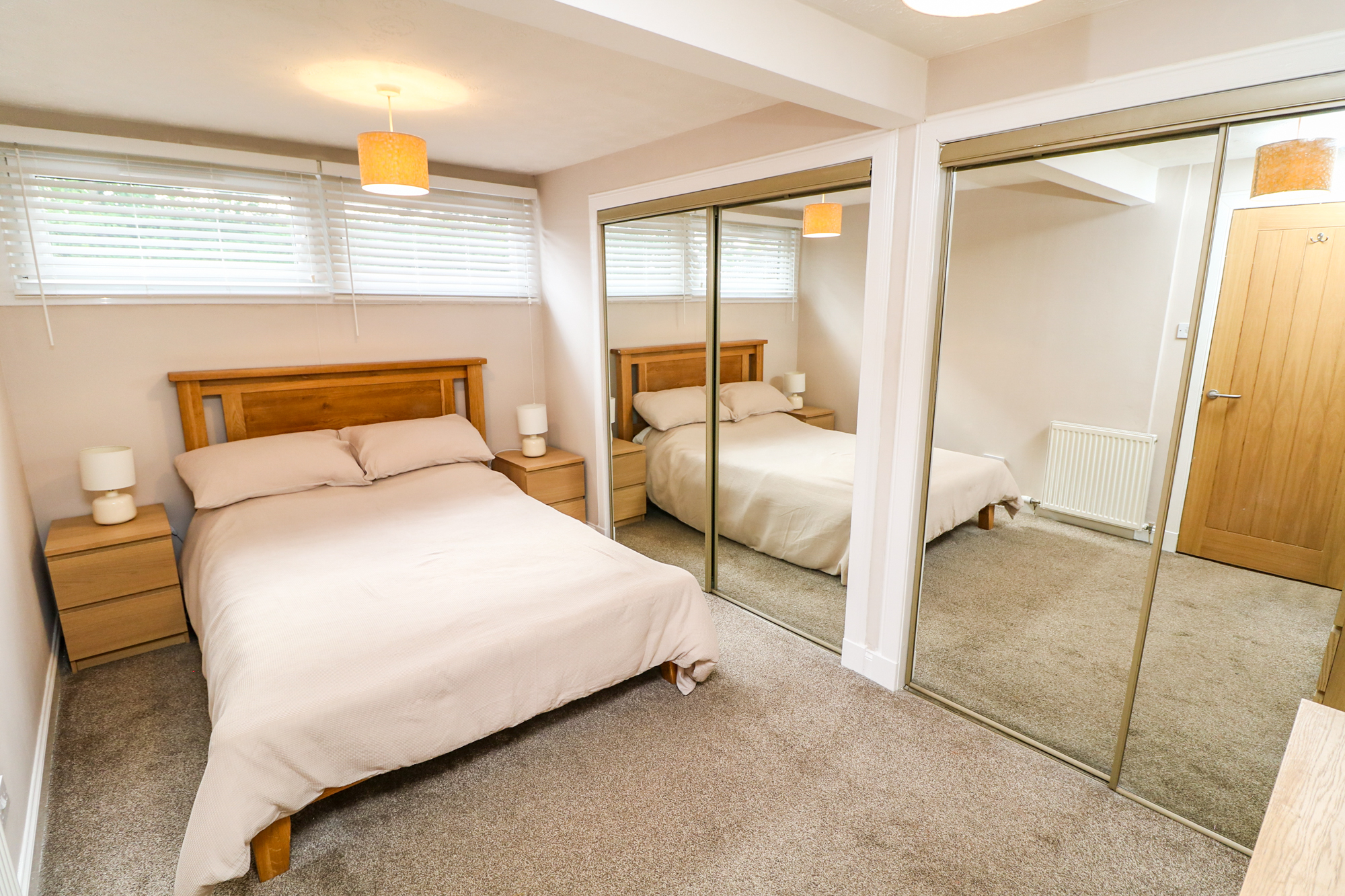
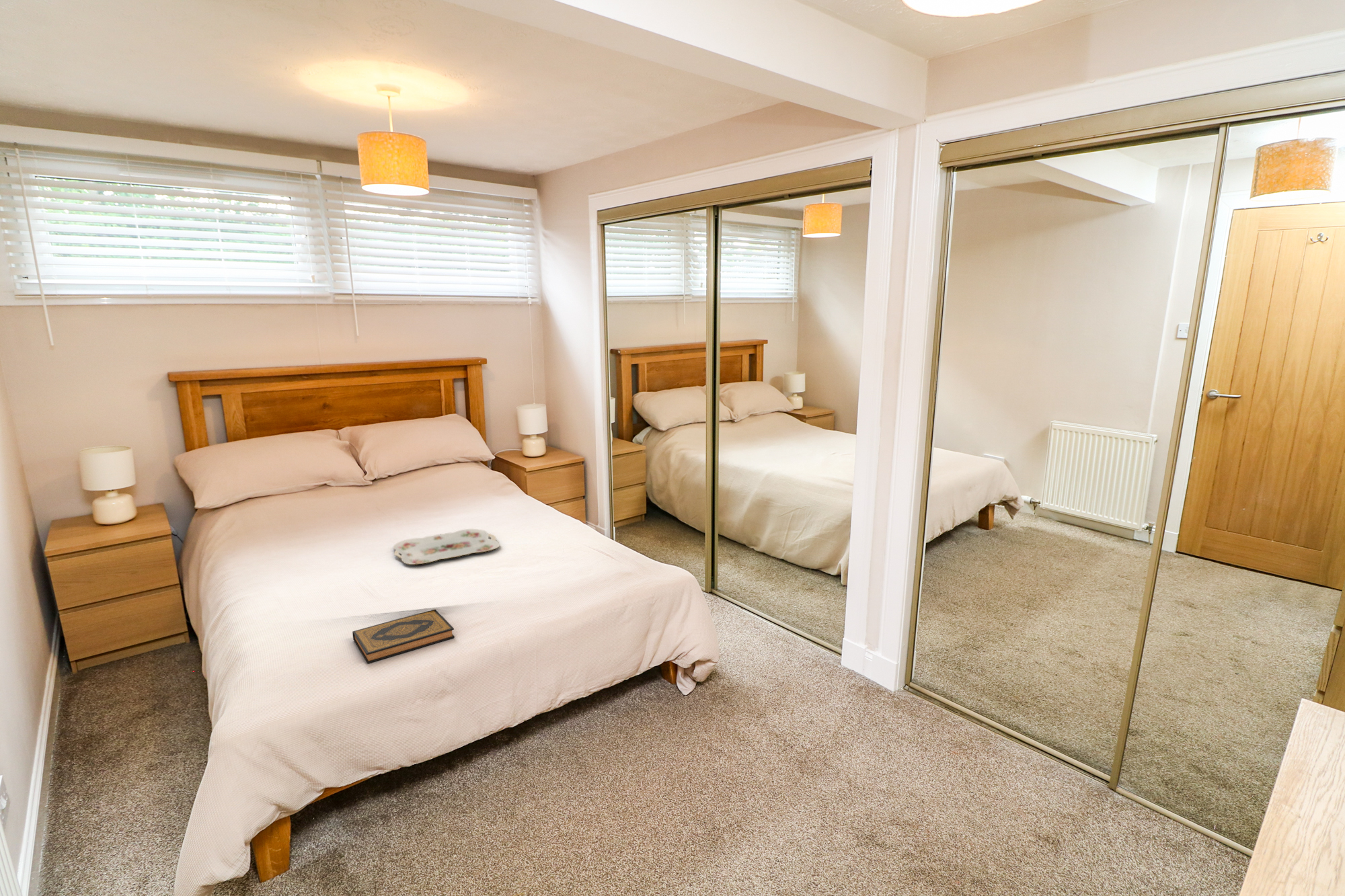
+ serving tray [393,528,500,565]
+ hardback book [352,609,455,664]
